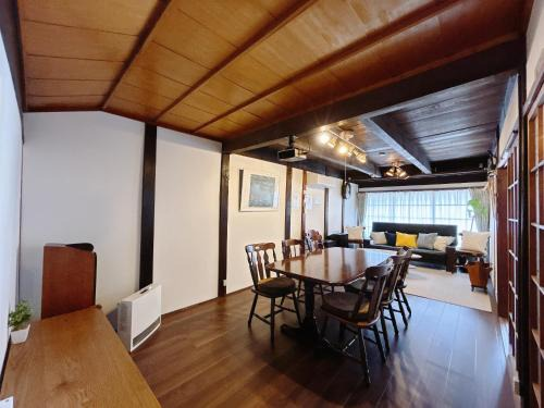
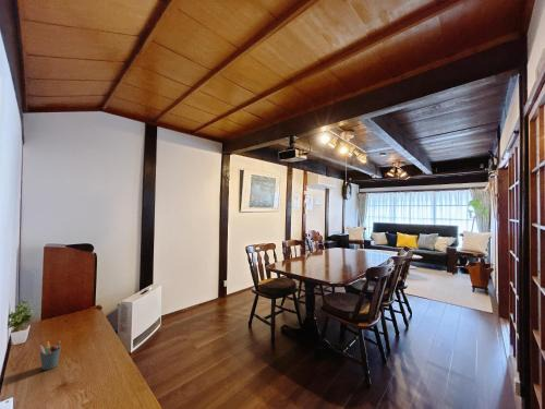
+ pen holder [38,340,62,371]
